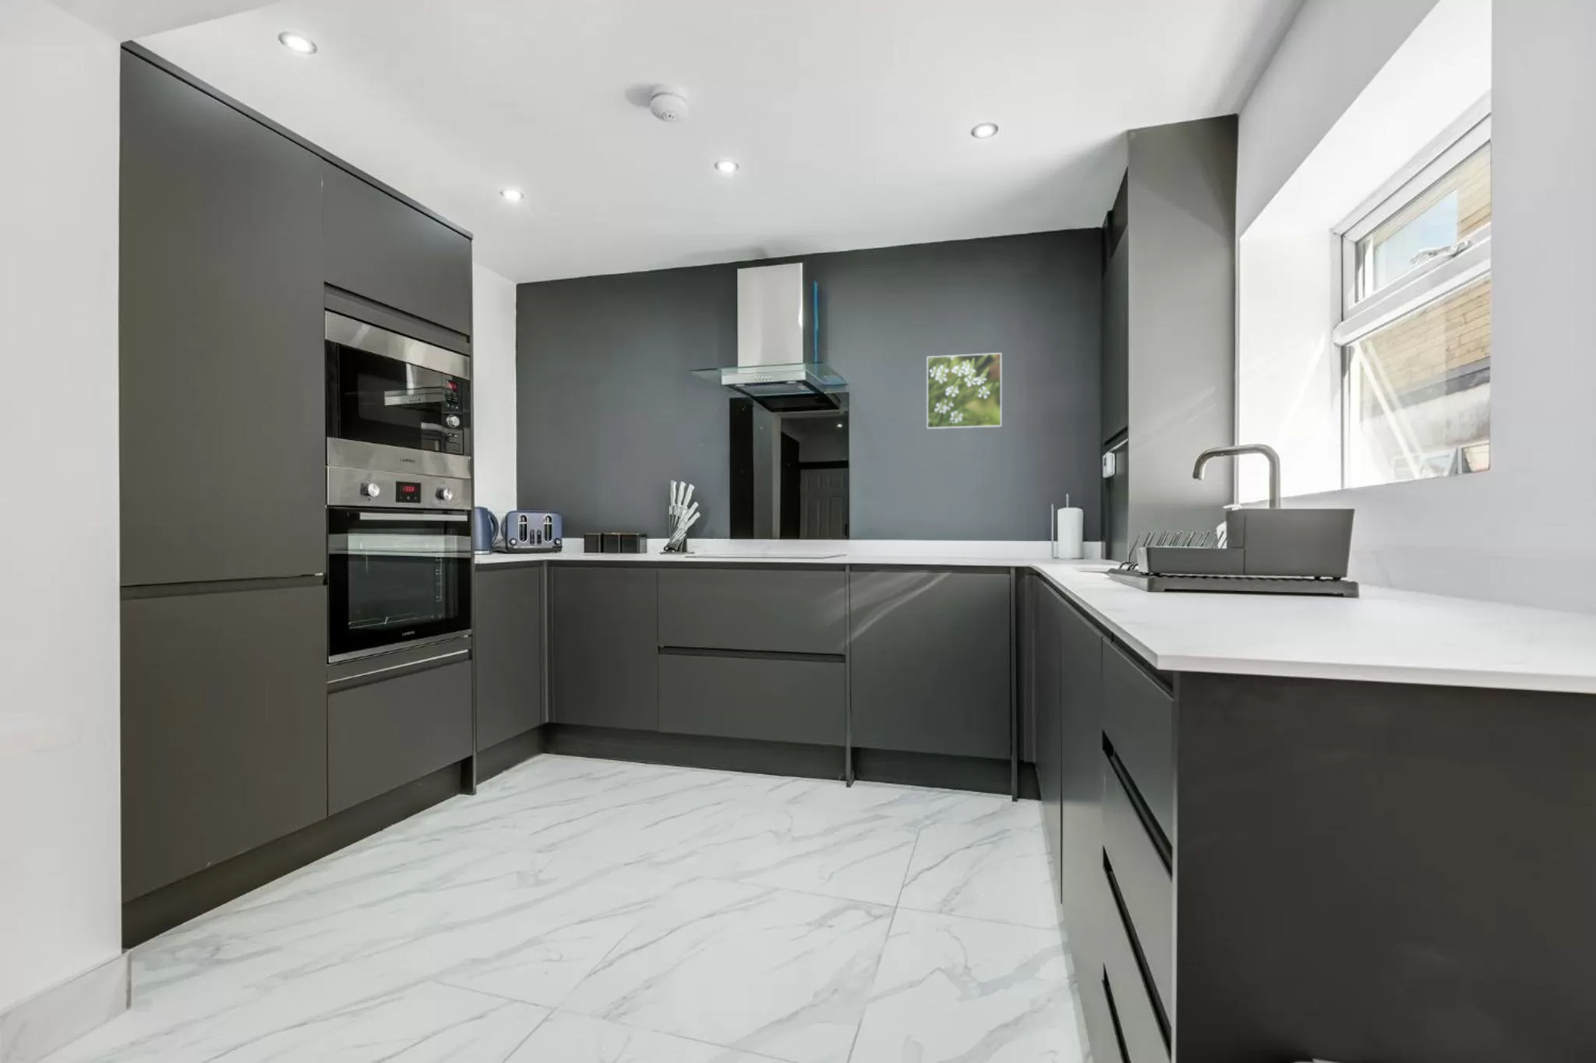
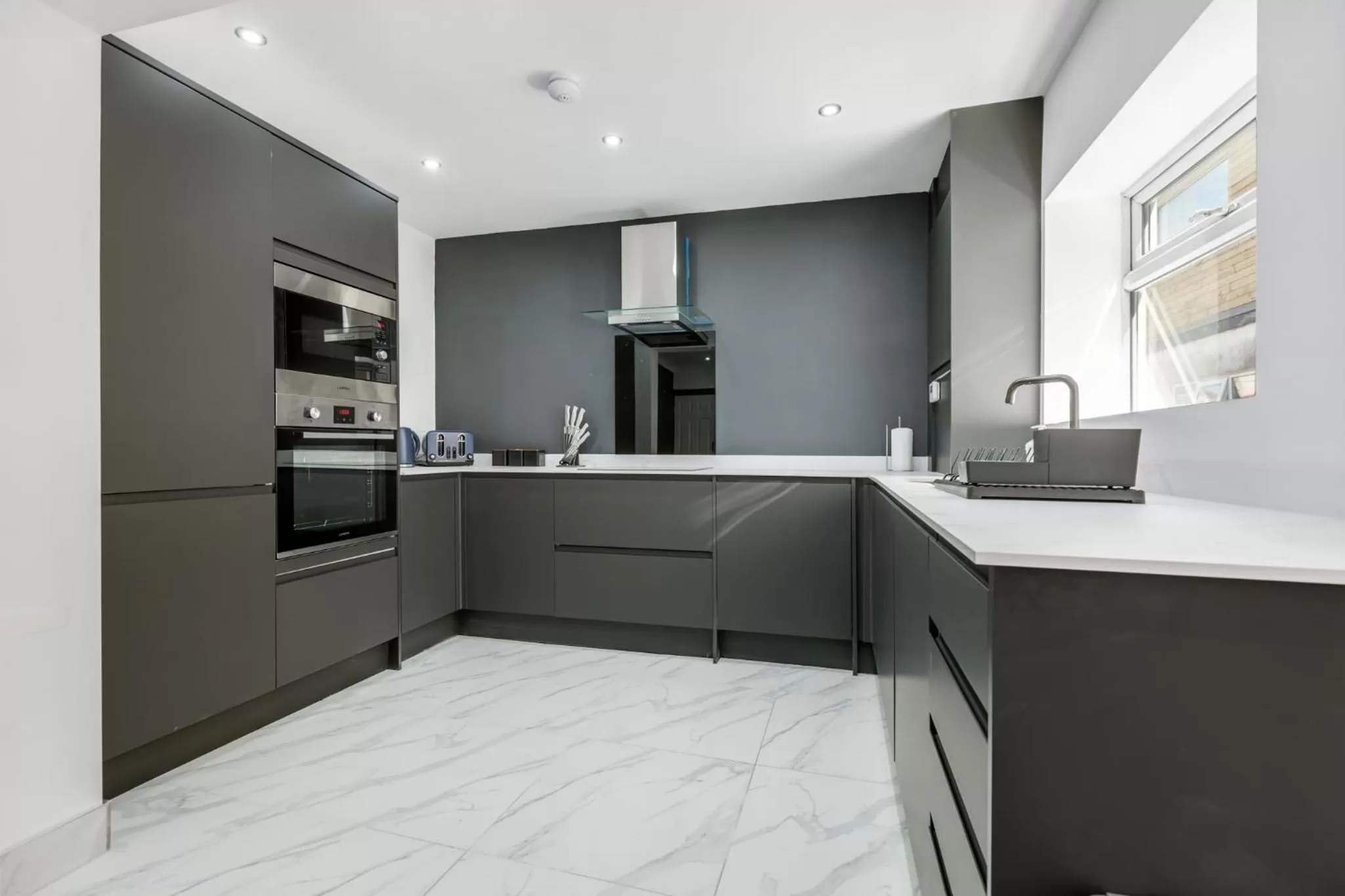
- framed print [926,352,1003,429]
